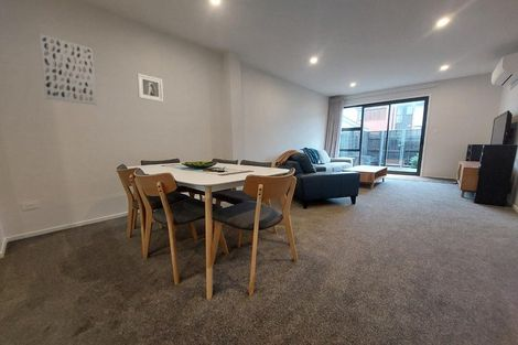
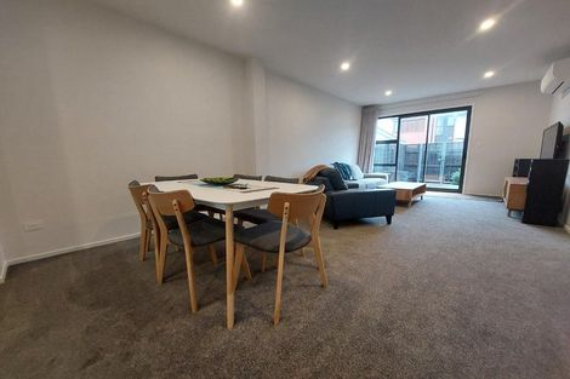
- wall art [37,32,98,106]
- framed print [137,73,164,104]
